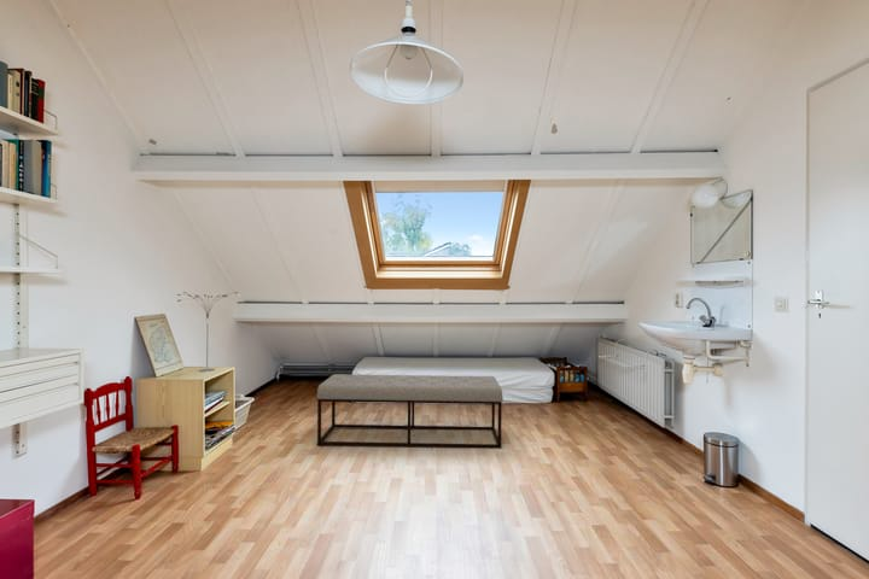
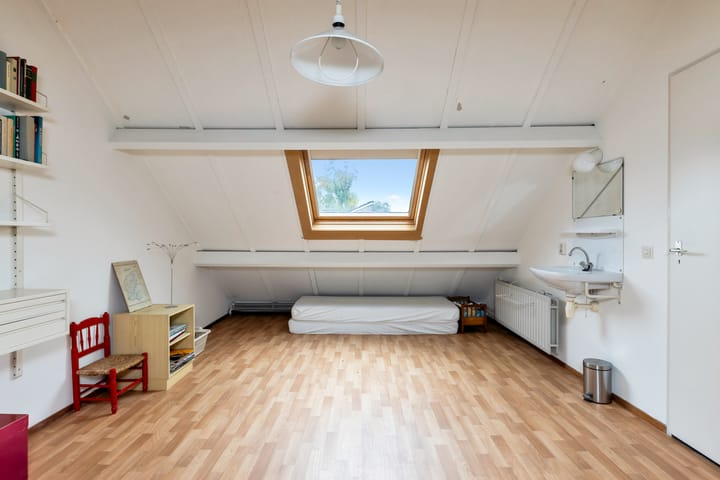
- bench [315,373,505,450]
